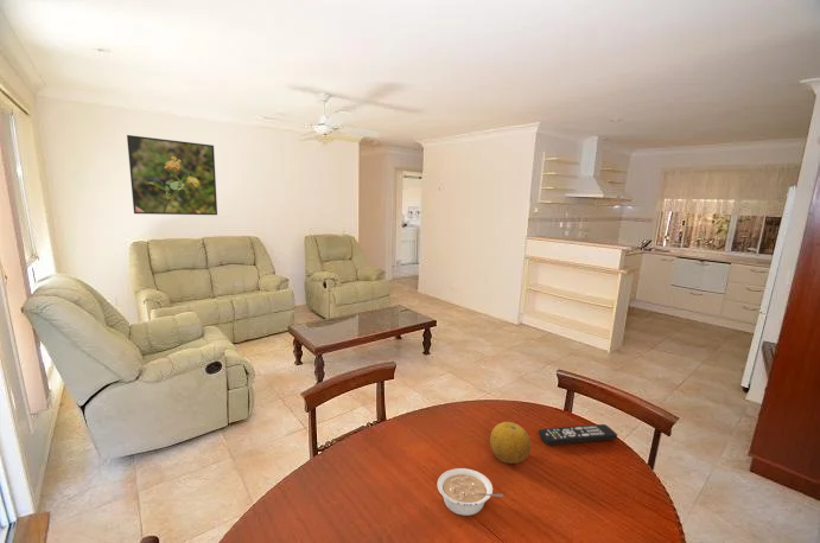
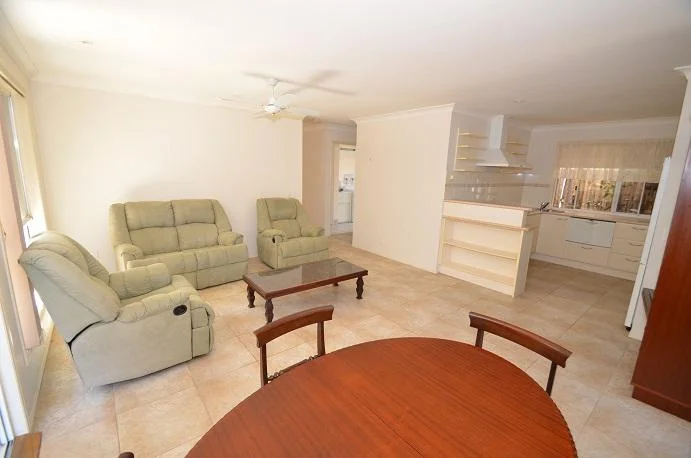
- fruit [489,421,532,465]
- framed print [126,134,218,216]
- legume [437,467,504,517]
- remote control [538,423,618,446]
